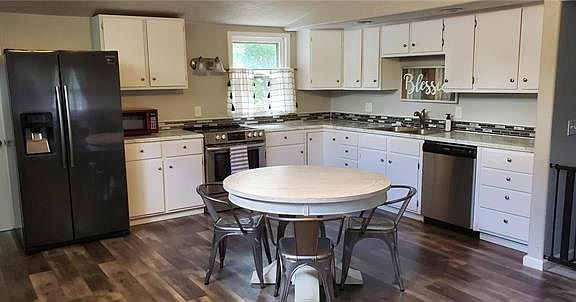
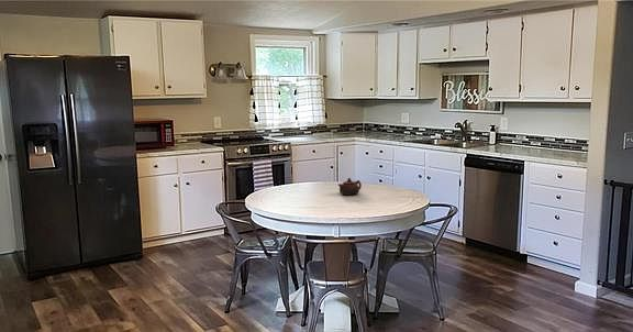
+ teapot [337,177,363,197]
